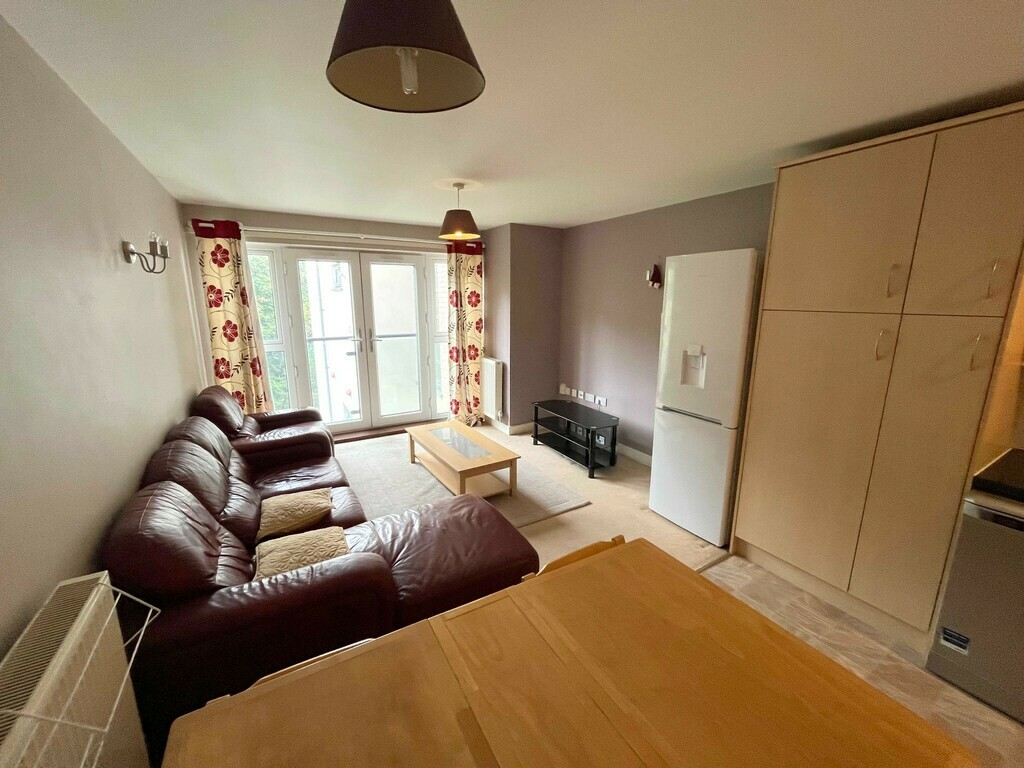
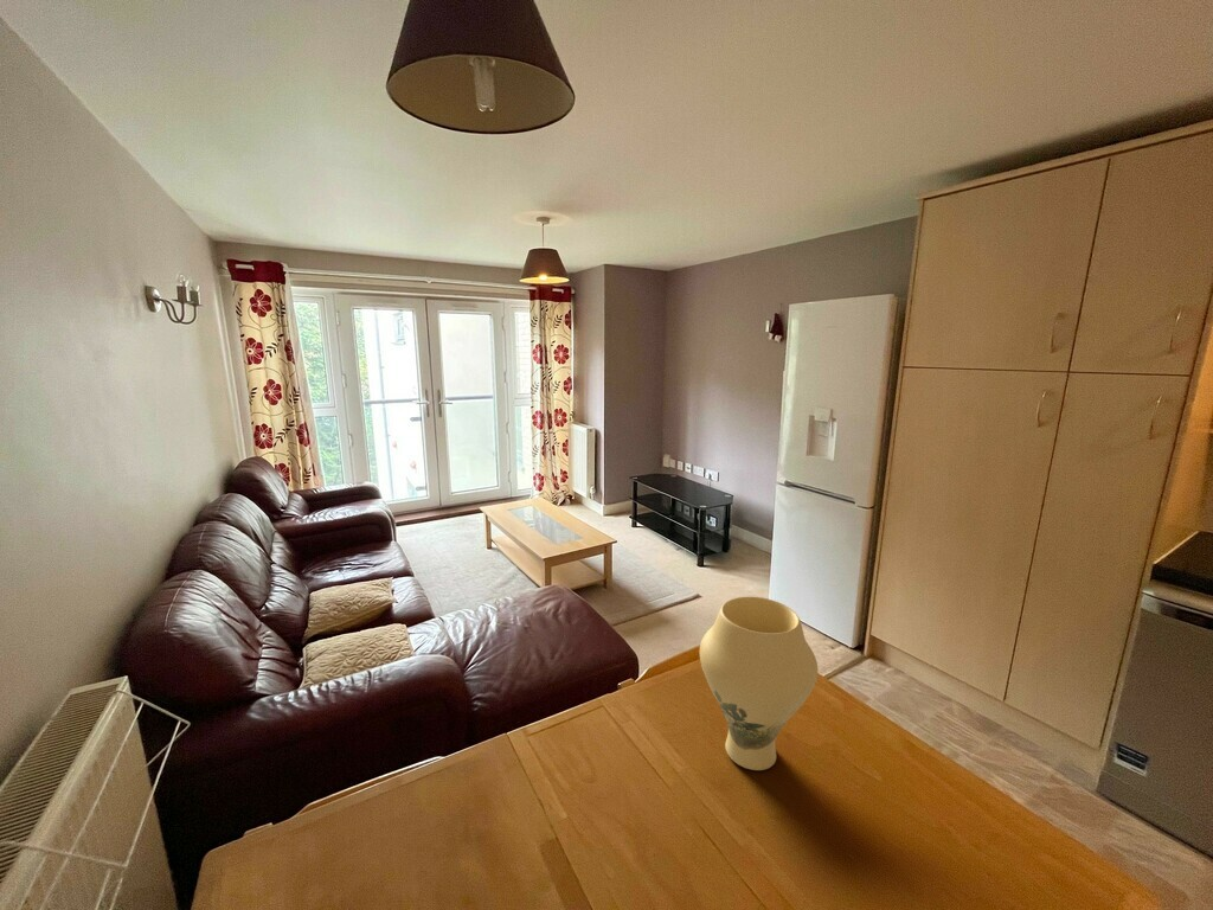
+ vase [699,596,819,771]
